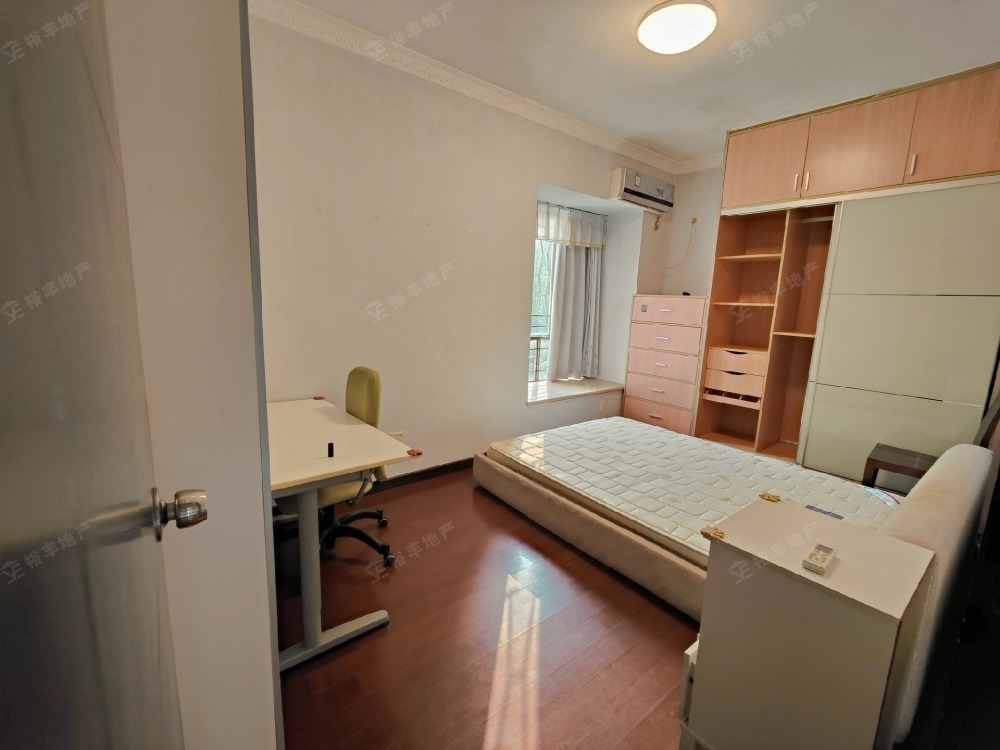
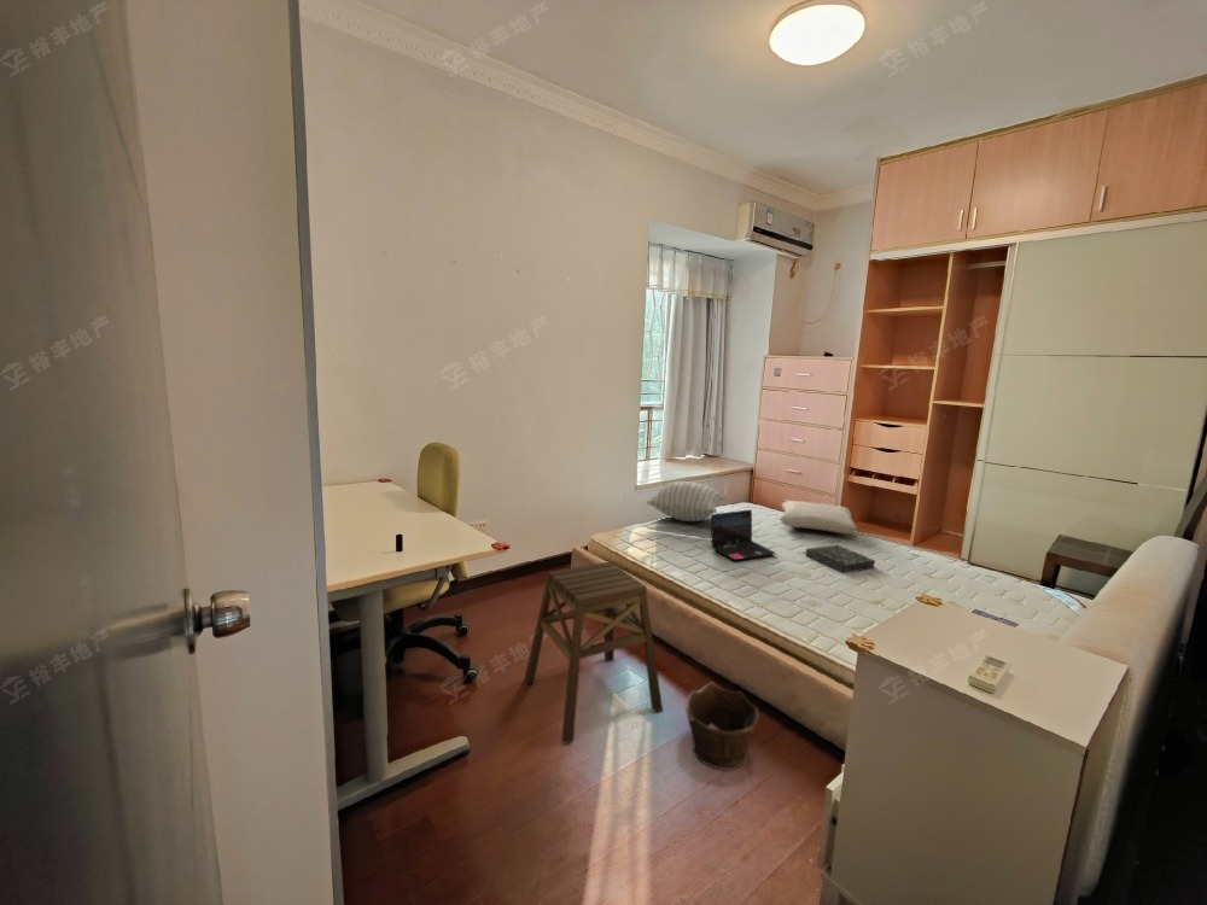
+ pillow [779,500,858,536]
+ pillow [646,480,725,522]
+ laptop [710,508,776,561]
+ stool [523,560,664,745]
+ clay pot [684,681,760,772]
+ book [804,544,876,574]
